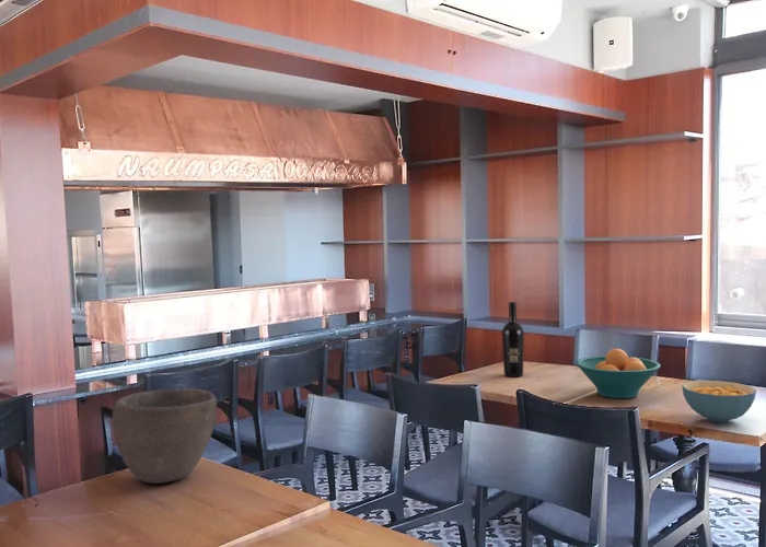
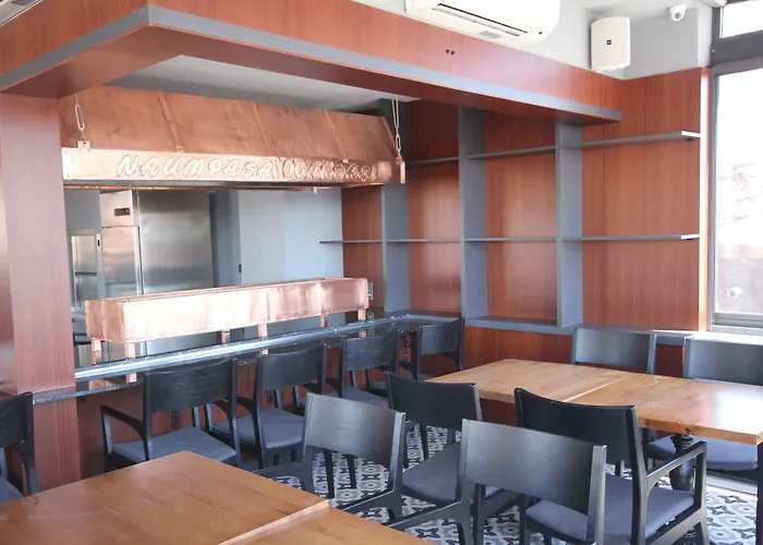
- bowl [112,387,218,485]
- fruit bowl [574,348,662,399]
- wine bottle [501,301,525,379]
- cereal bowl [681,380,757,423]
